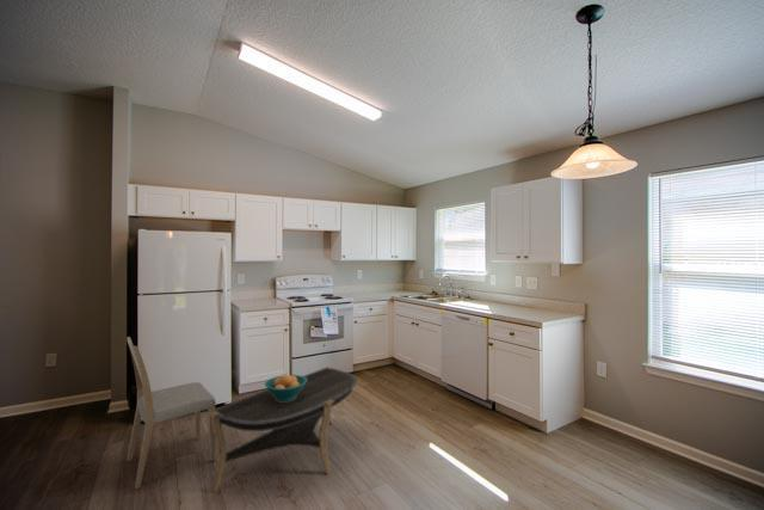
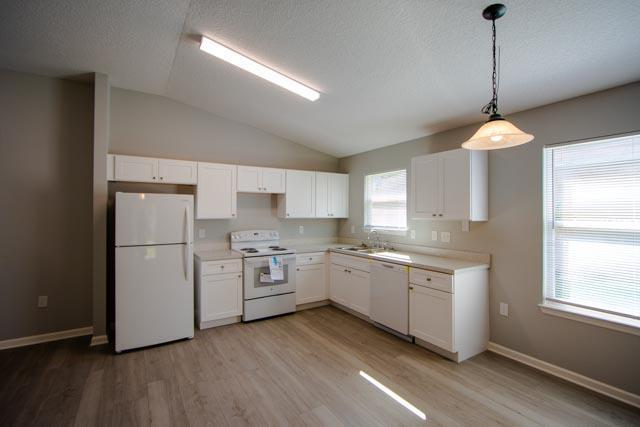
- coffee table [208,365,358,493]
- dining chair [125,336,217,491]
- fruit bowl [264,373,307,401]
